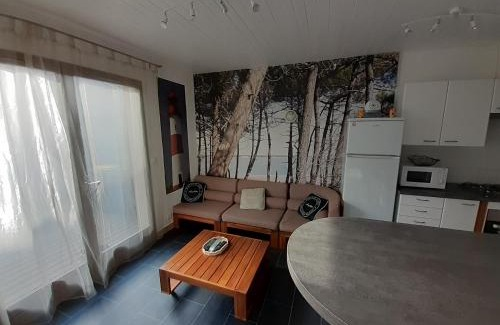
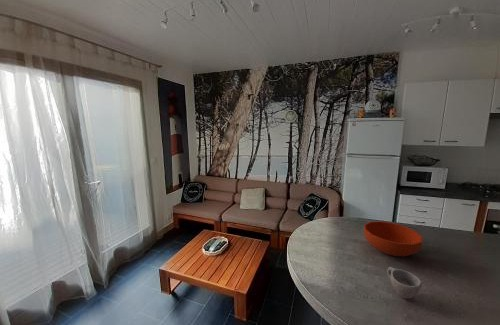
+ bowl [363,220,424,257]
+ cup [386,266,423,300]
